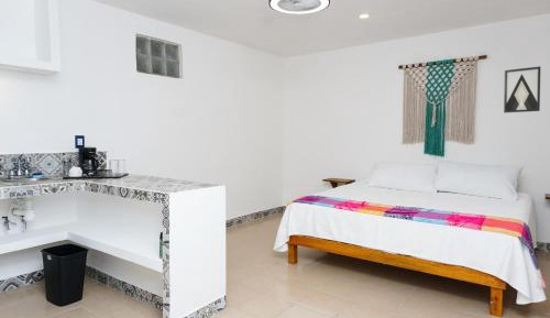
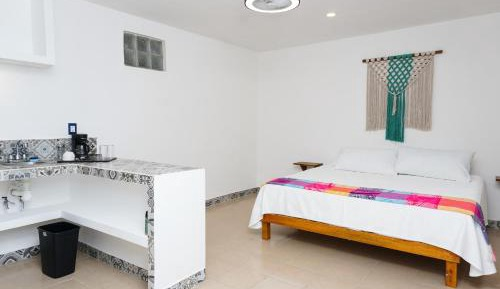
- wall art [503,65,541,113]
